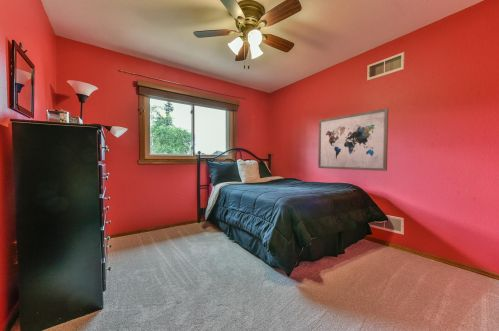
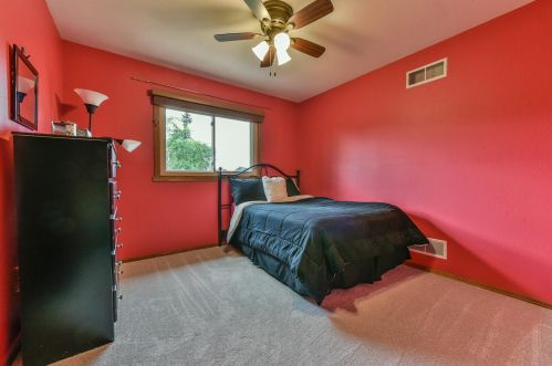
- wall art [317,107,389,172]
